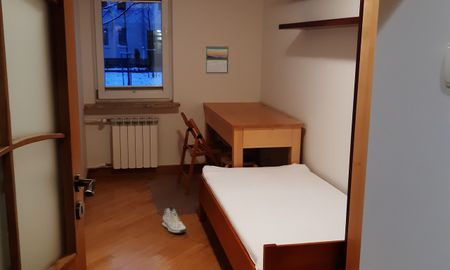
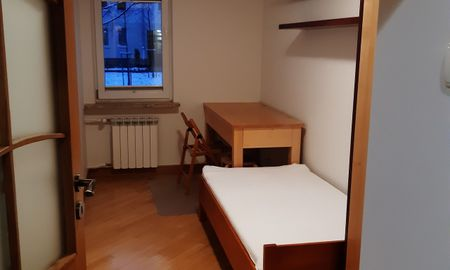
- calendar [205,44,229,75]
- sneaker [161,205,187,234]
